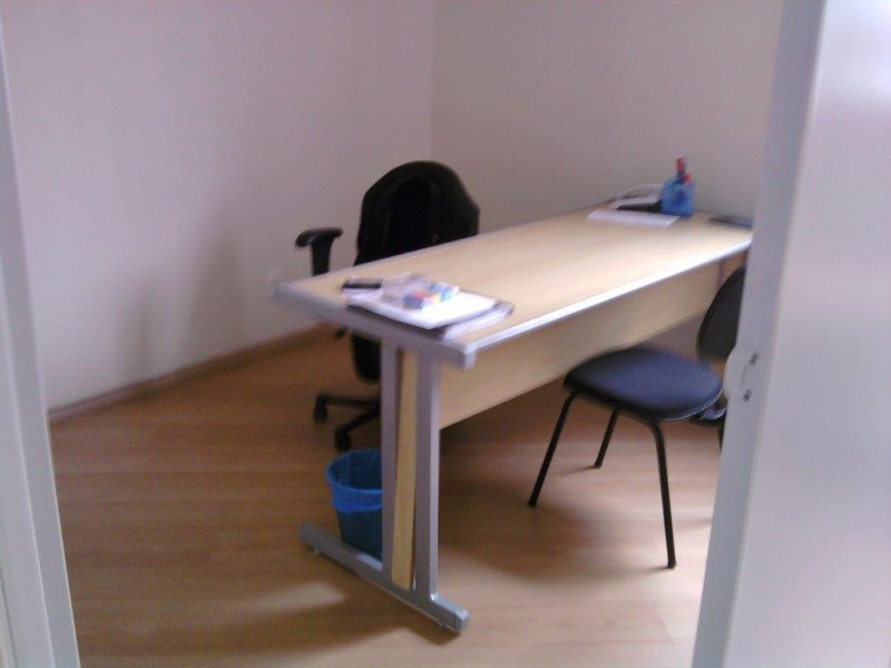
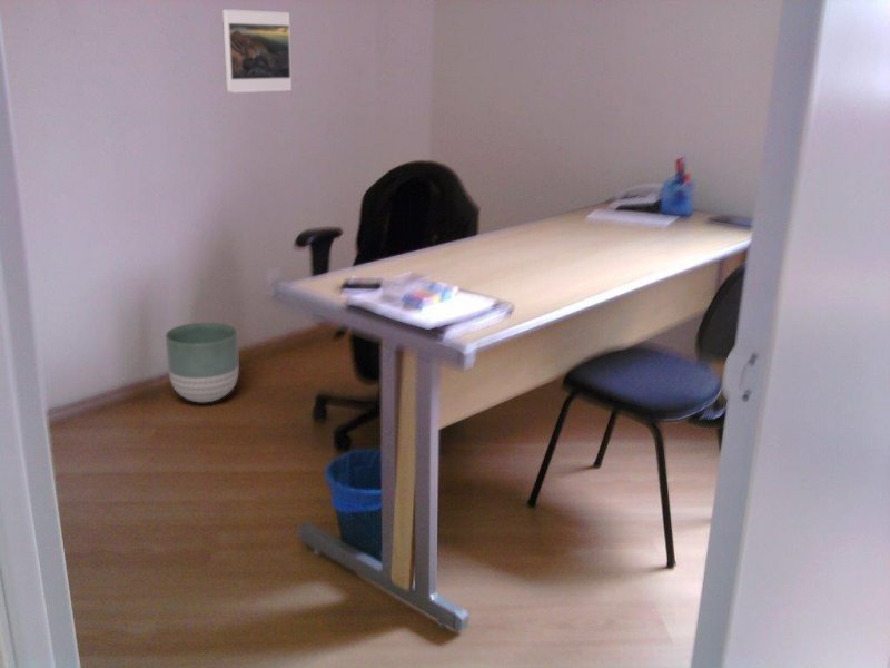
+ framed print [221,8,293,94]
+ planter [165,321,240,403]
